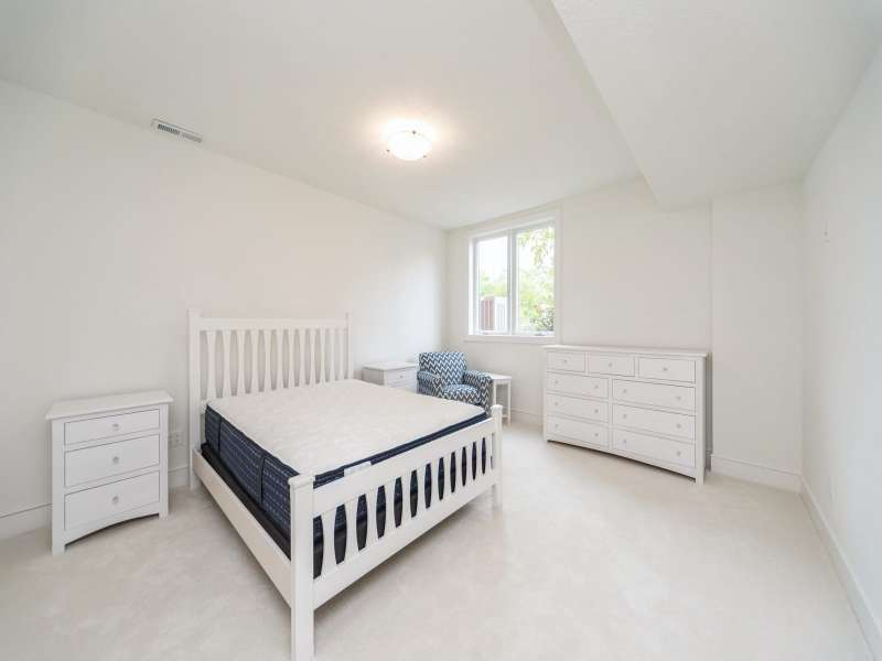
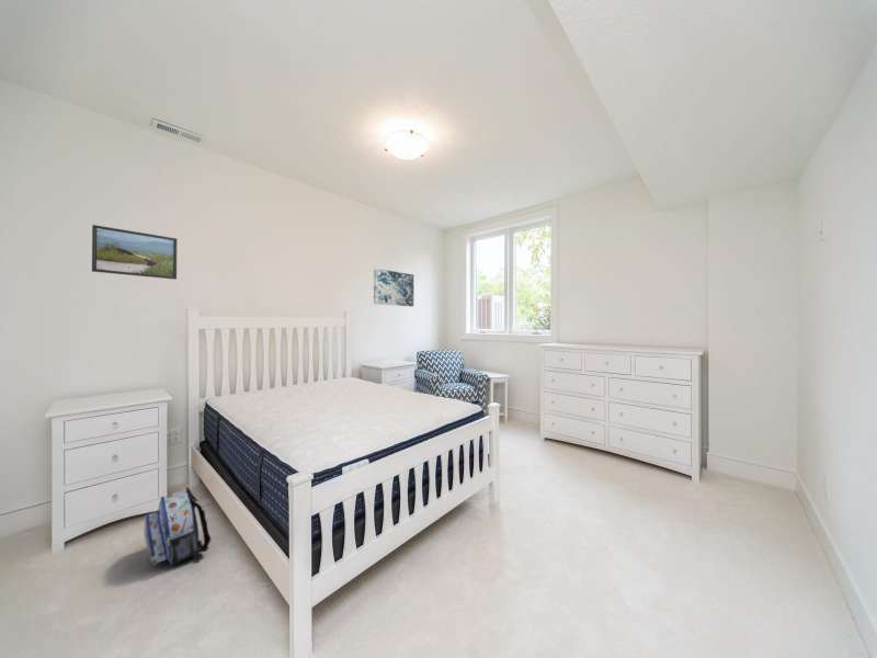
+ wall art [373,268,414,307]
+ backpack [143,486,212,567]
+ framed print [91,224,179,281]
